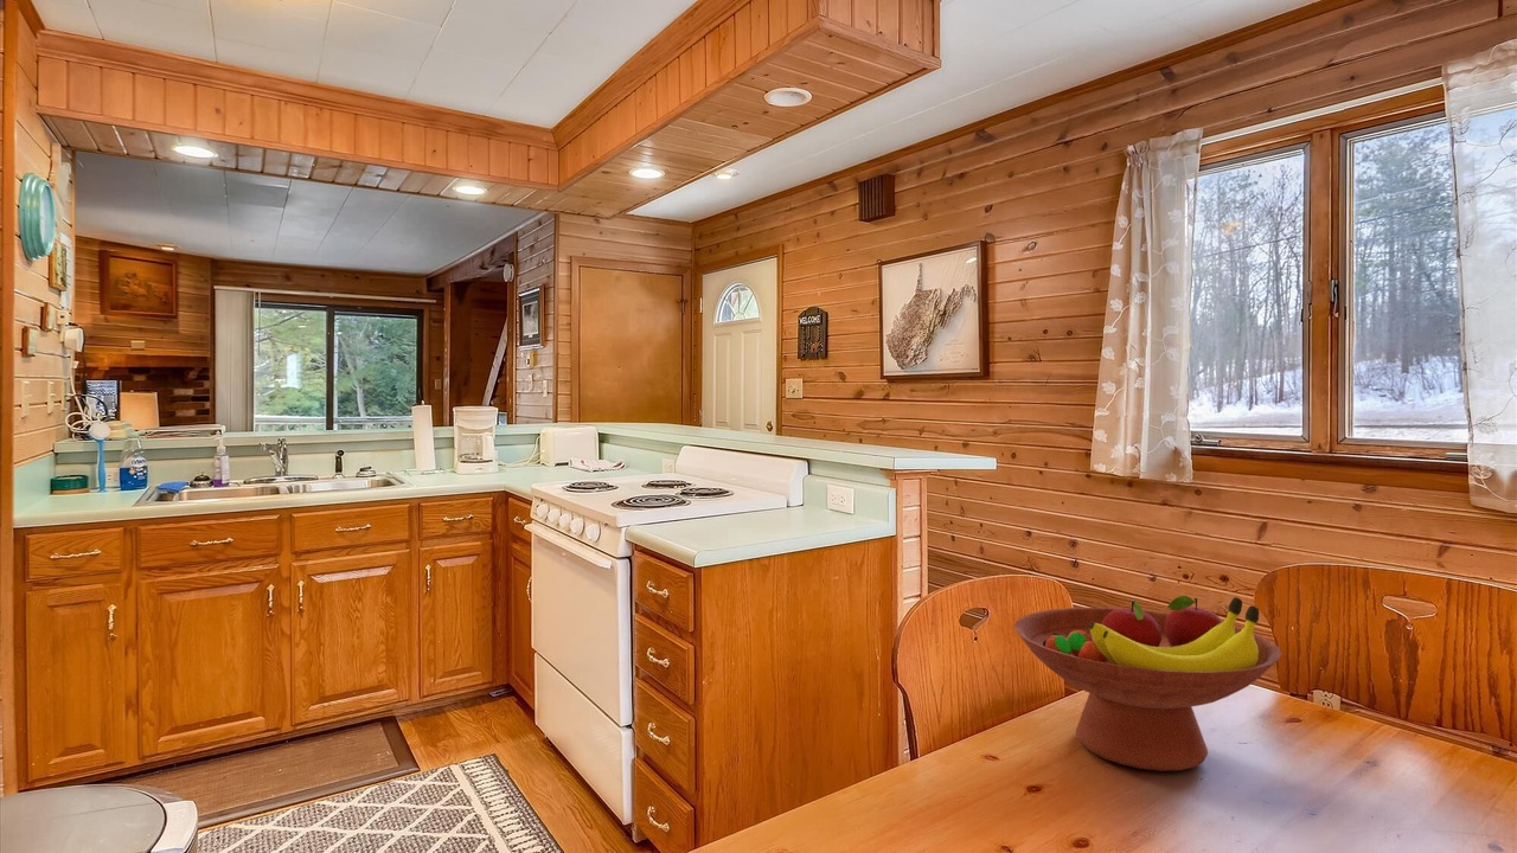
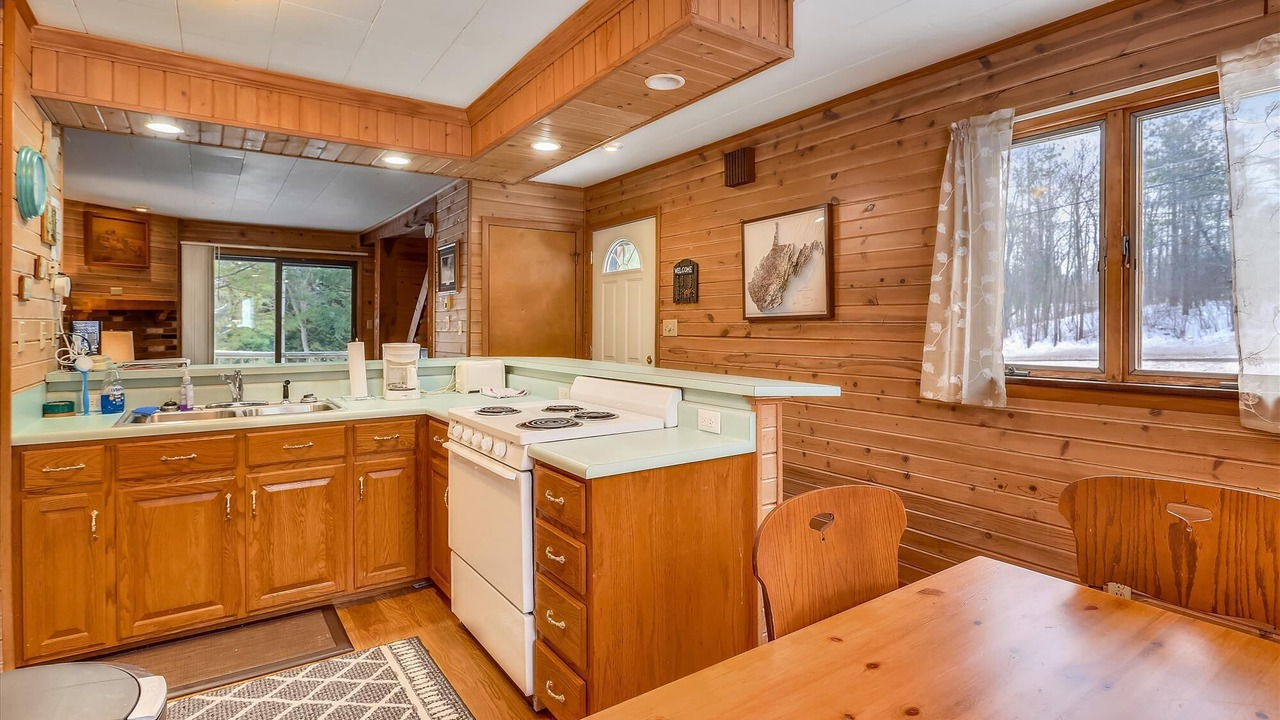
- fruit bowl [1013,595,1282,772]
